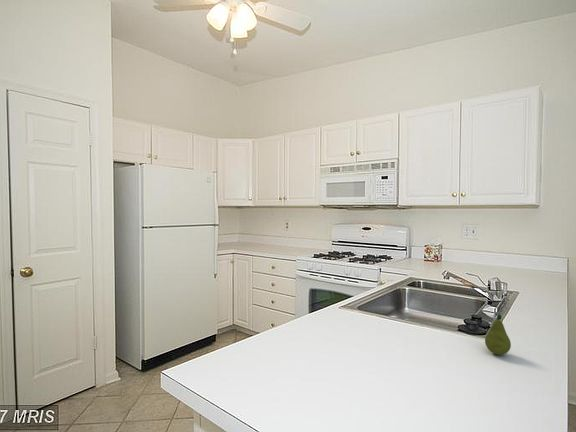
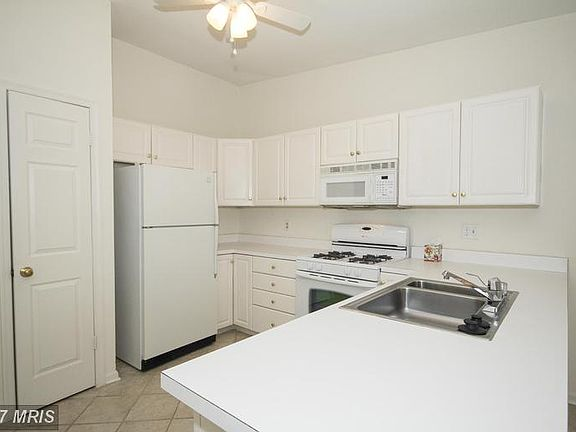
- fruit [484,314,512,356]
